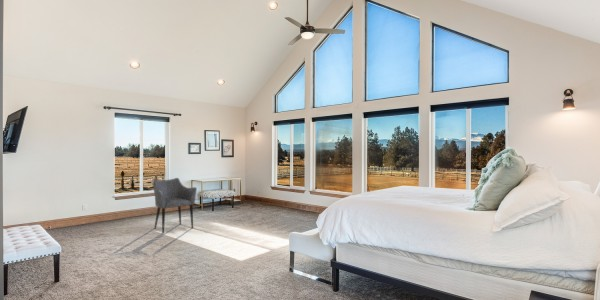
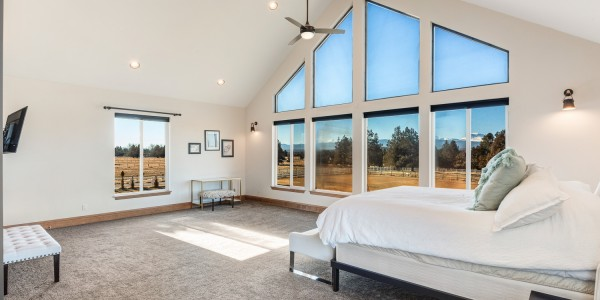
- armchair [152,177,198,234]
